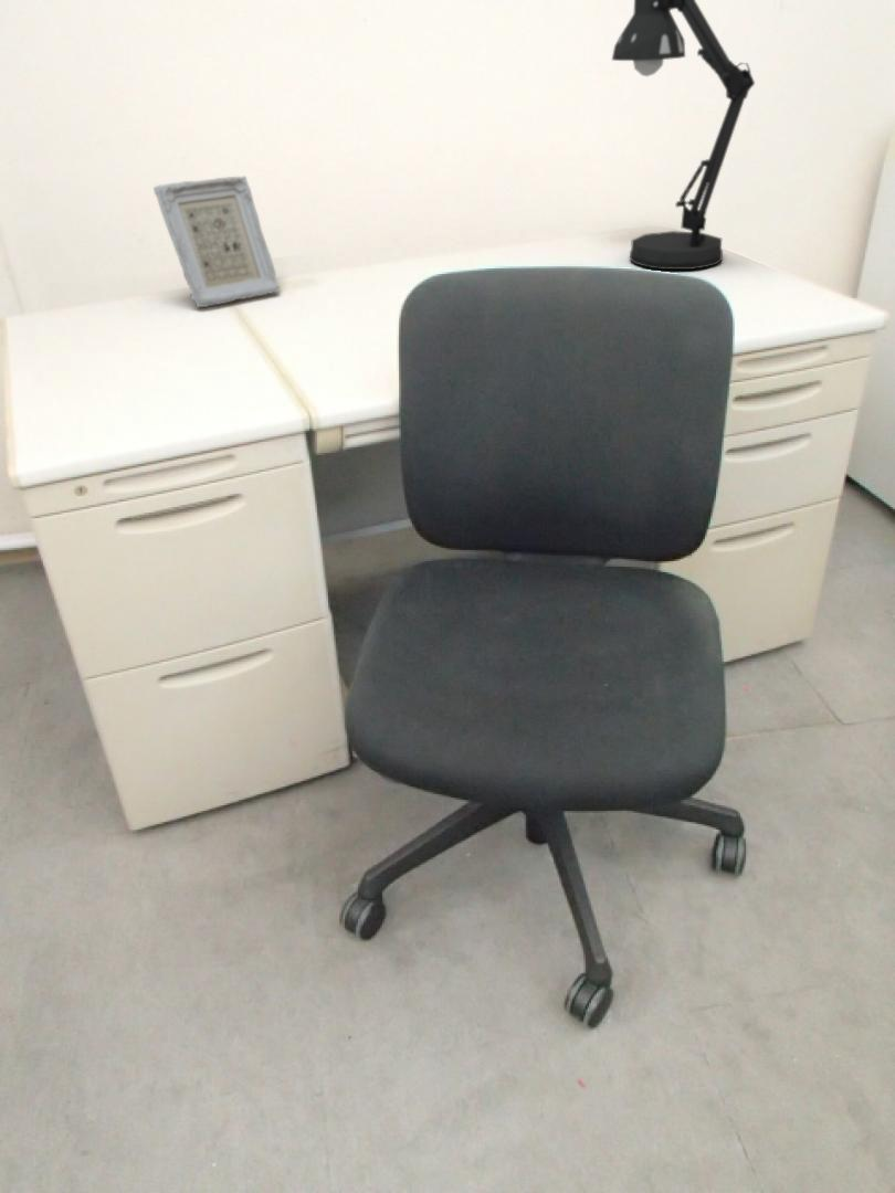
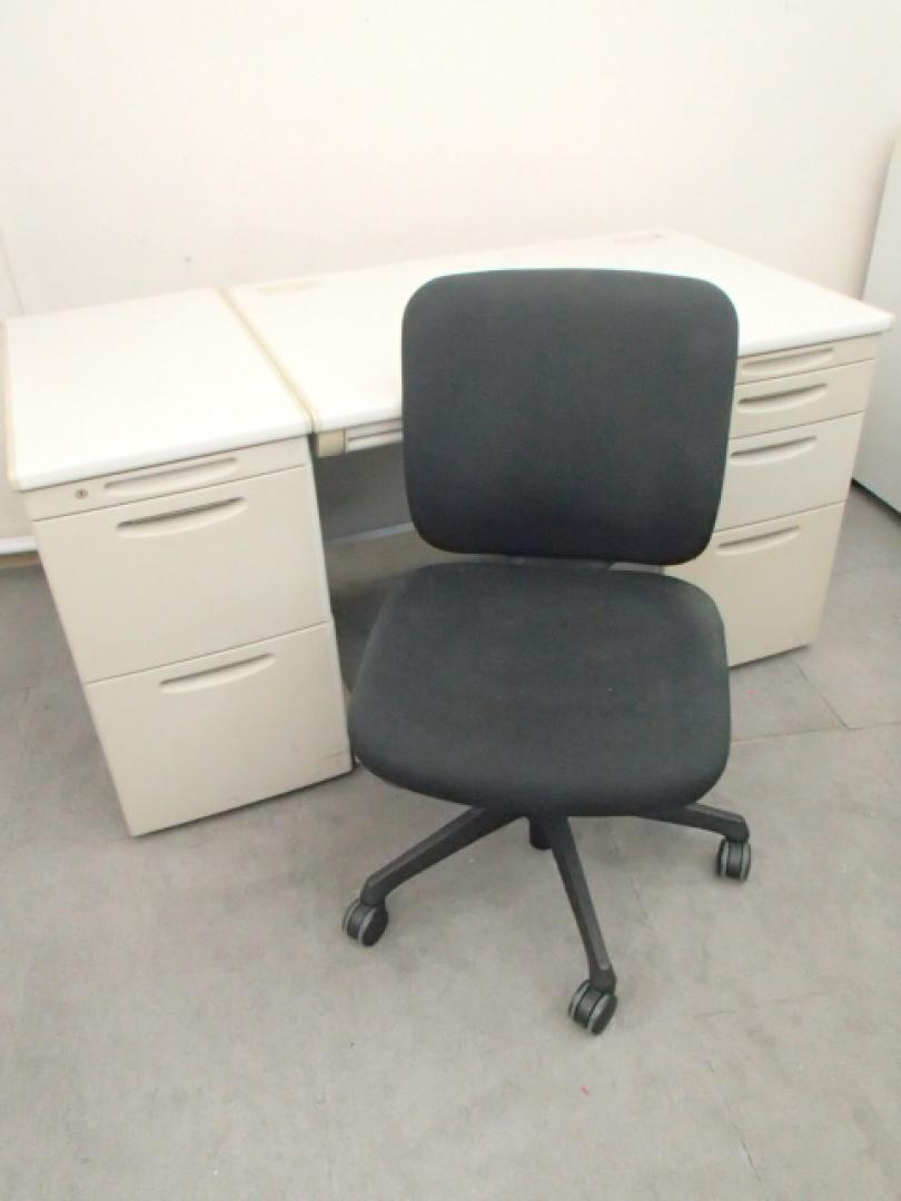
- picture frame [152,175,281,308]
- desk lamp [611,0,756,271]
